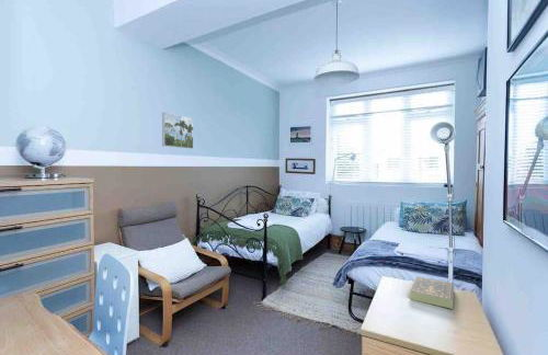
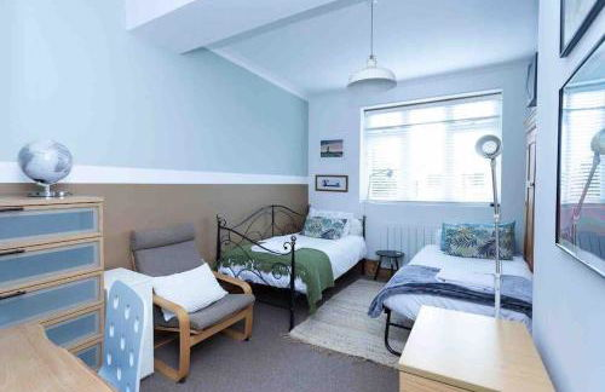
- book [409,275,455,310]
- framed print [161,112,194,150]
